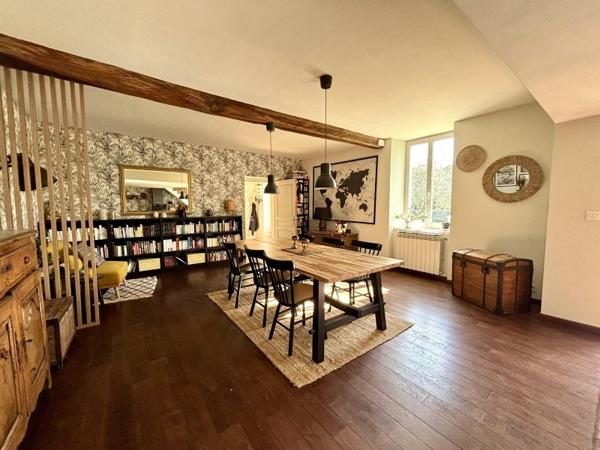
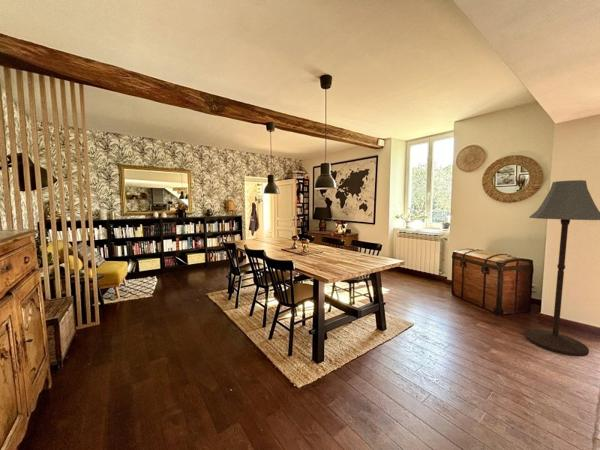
+ floor lamp [524,179,600,358]
